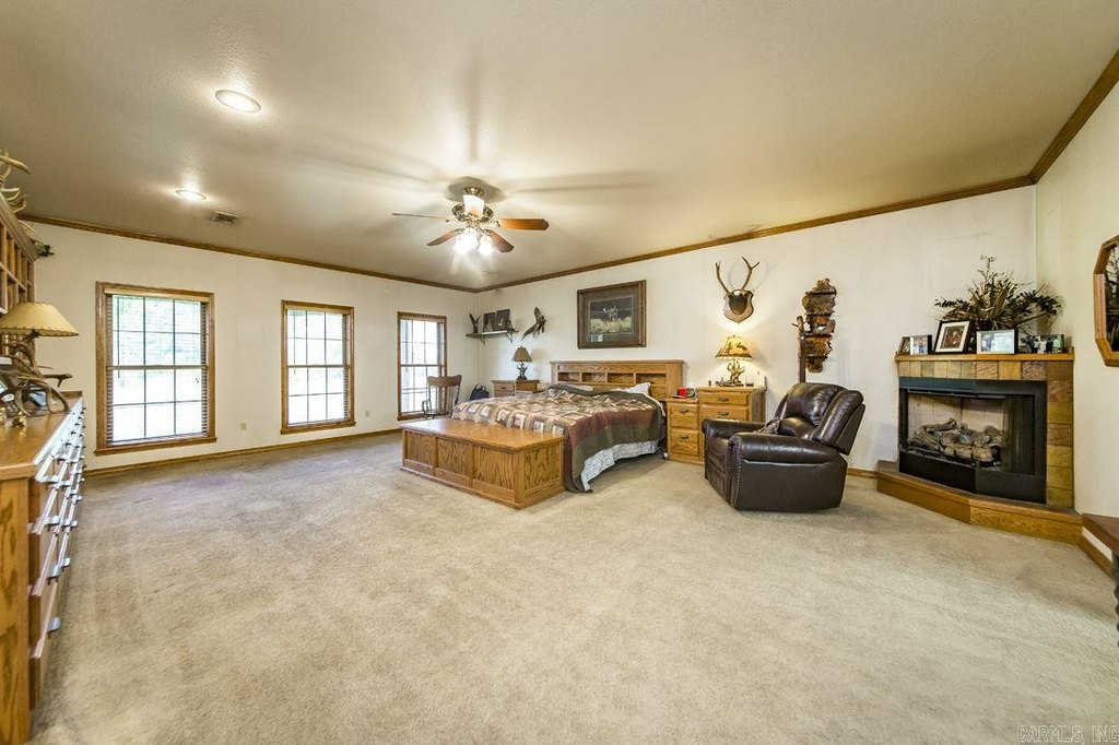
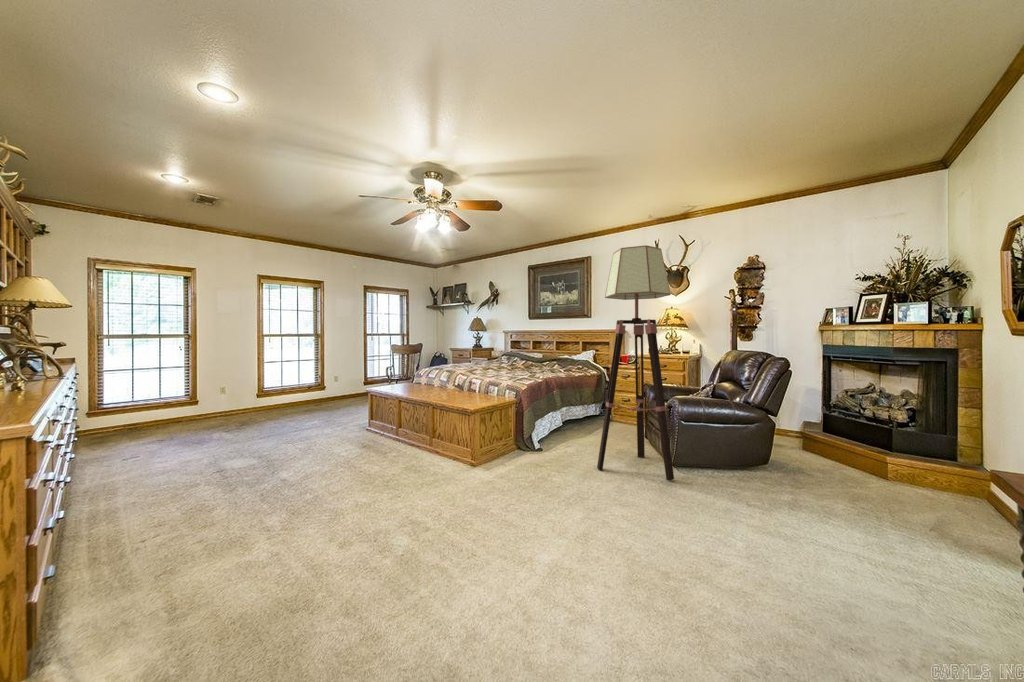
+ floor lamp [596,244,675,482]
